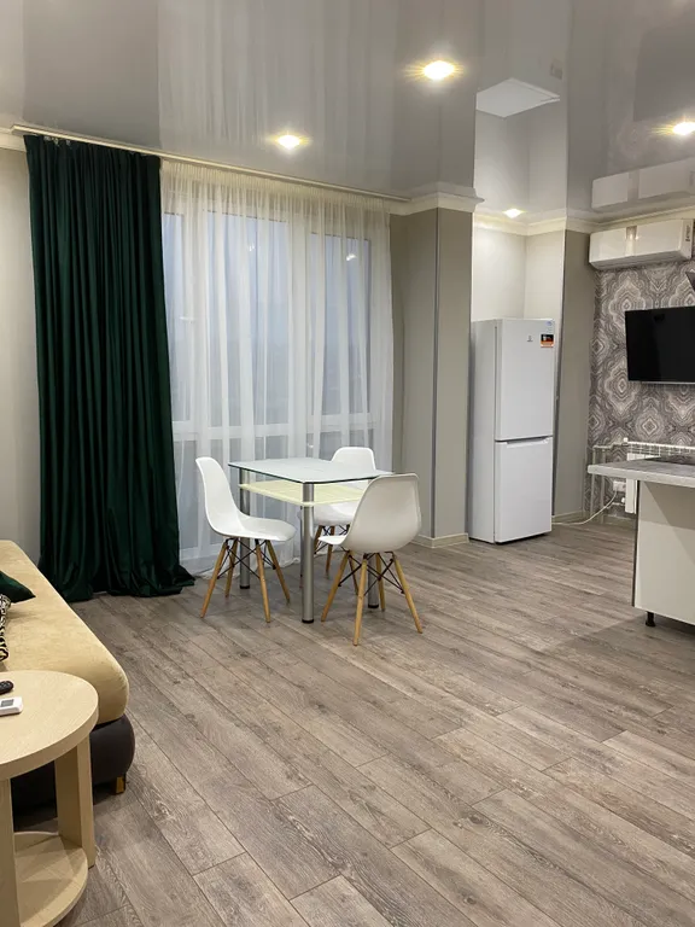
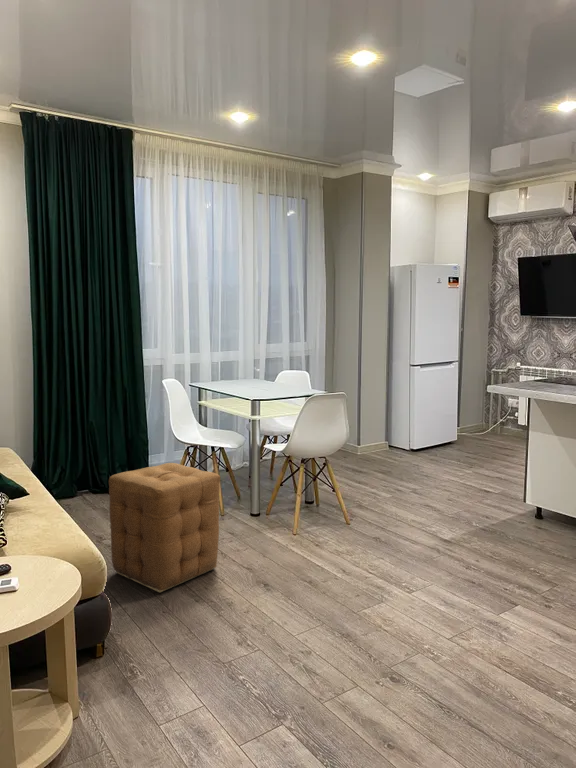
+ ottoman [108,462,221,593]
